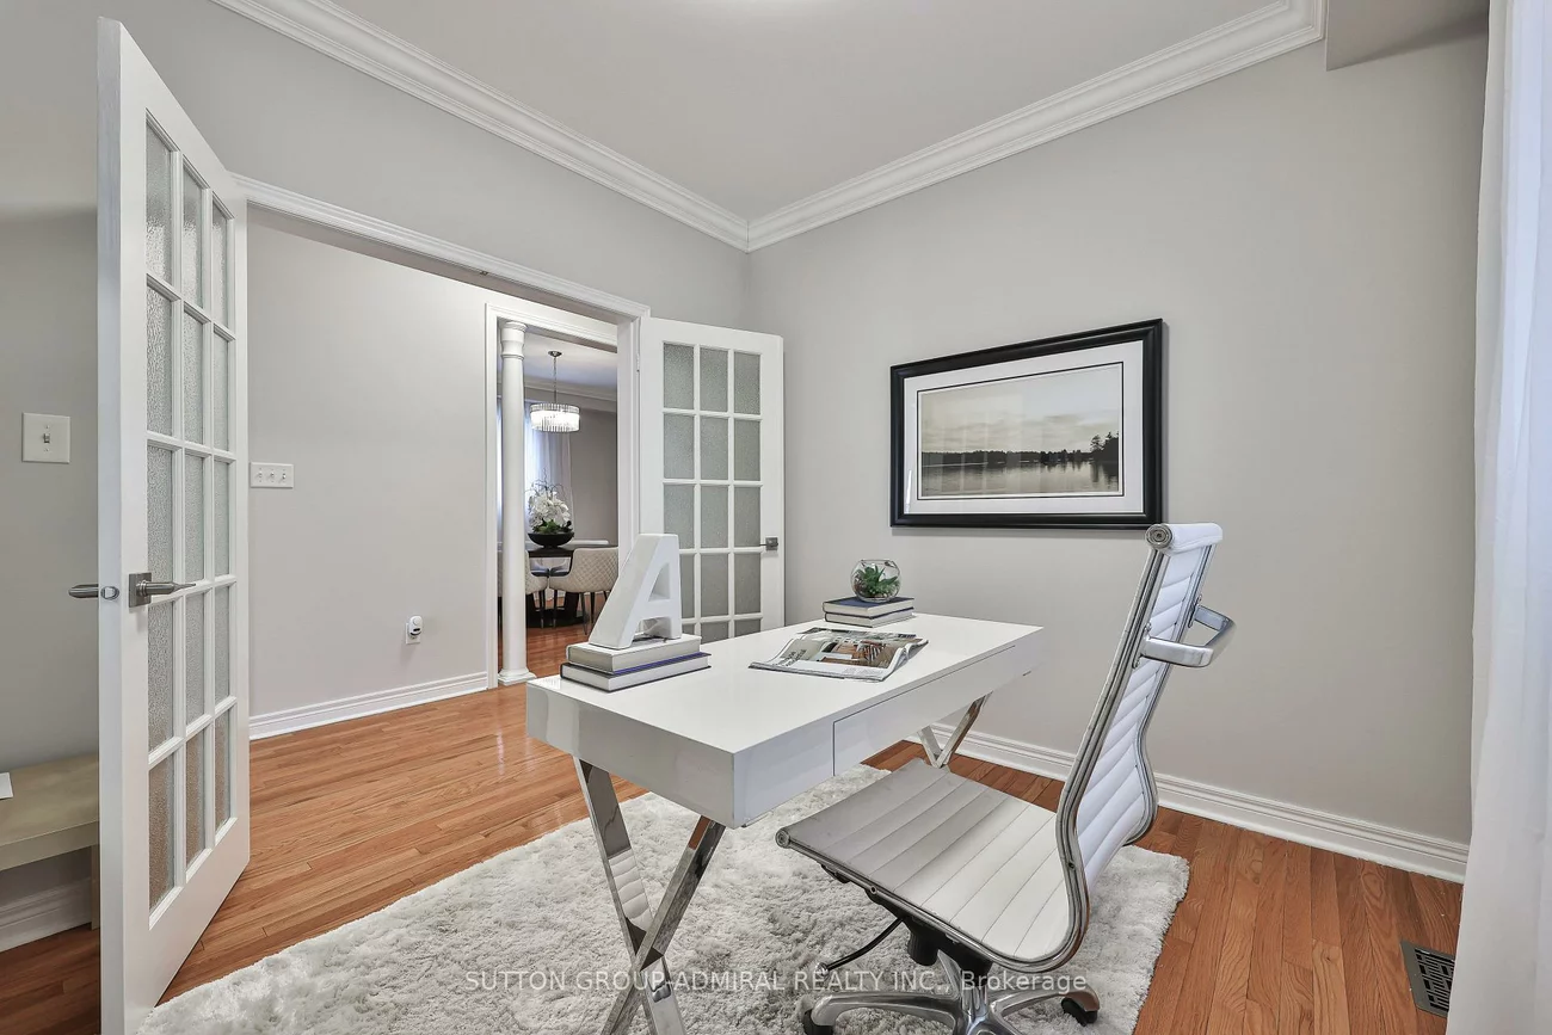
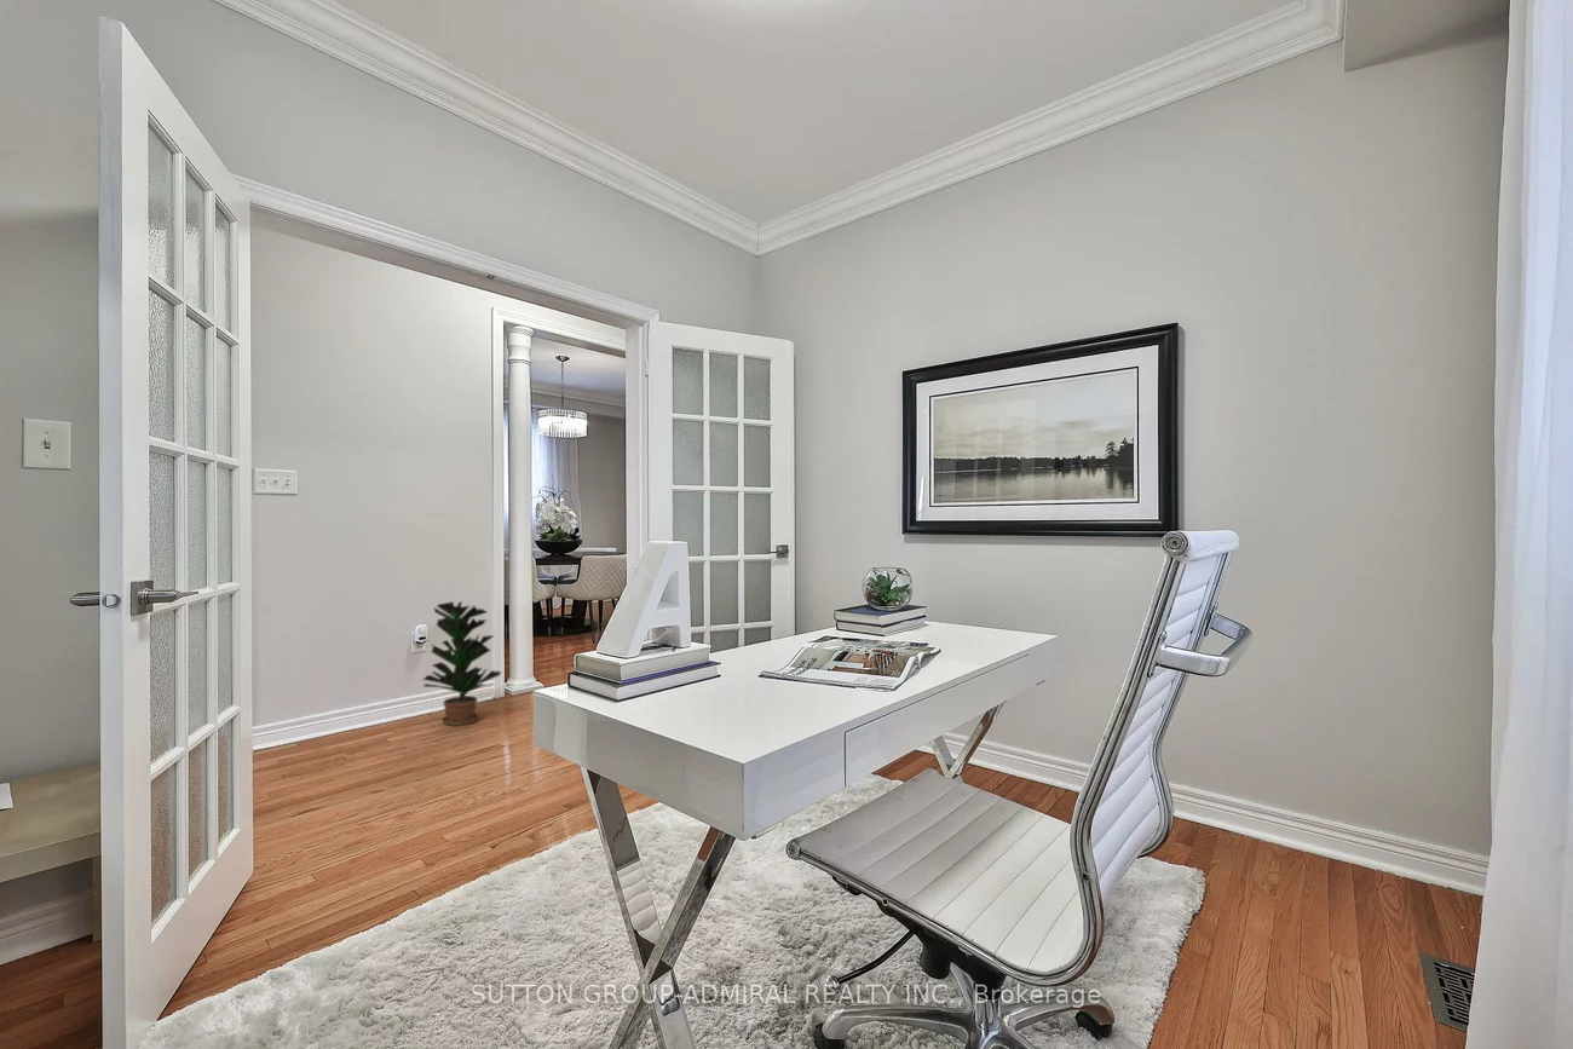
+ potted plant [421,600,502,727]
